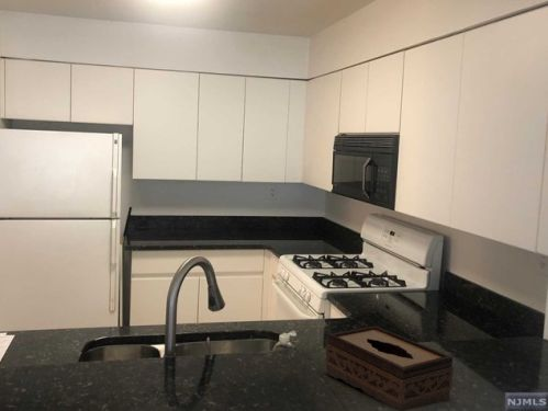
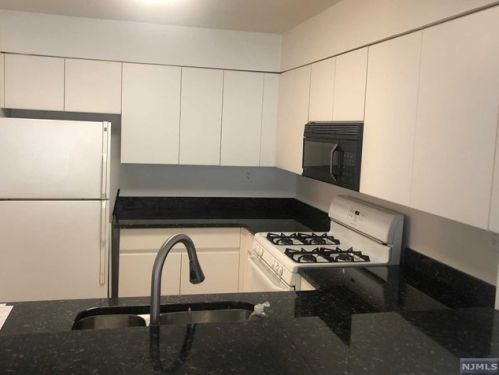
- tissue box [324,324,455,411]
